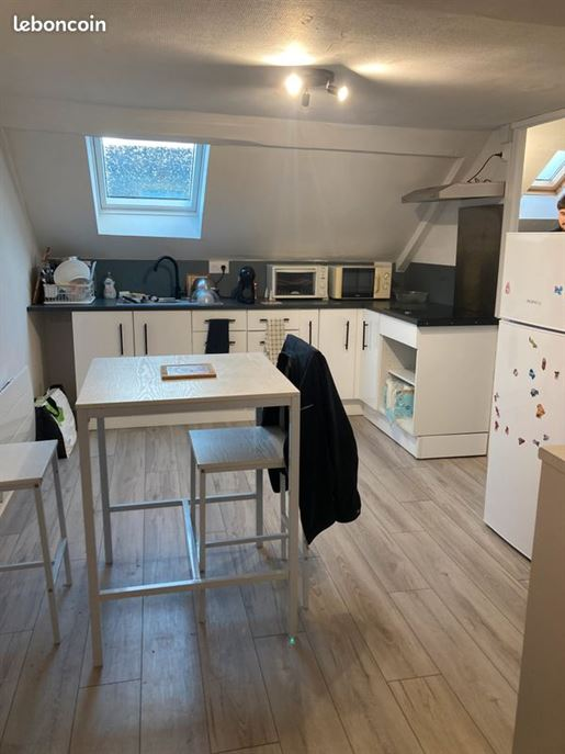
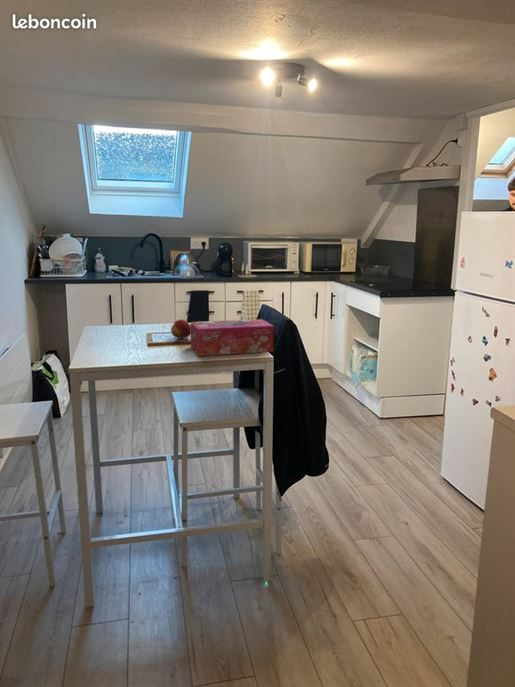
+ tissue box [190,318,275,357]
+ fruit [170,318,191,340]
